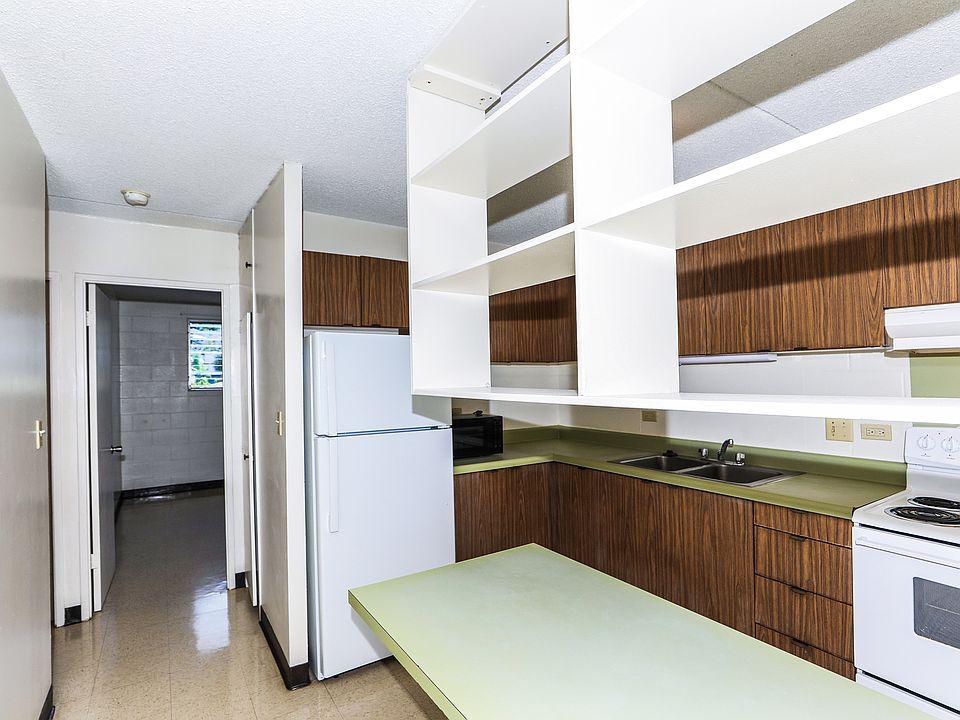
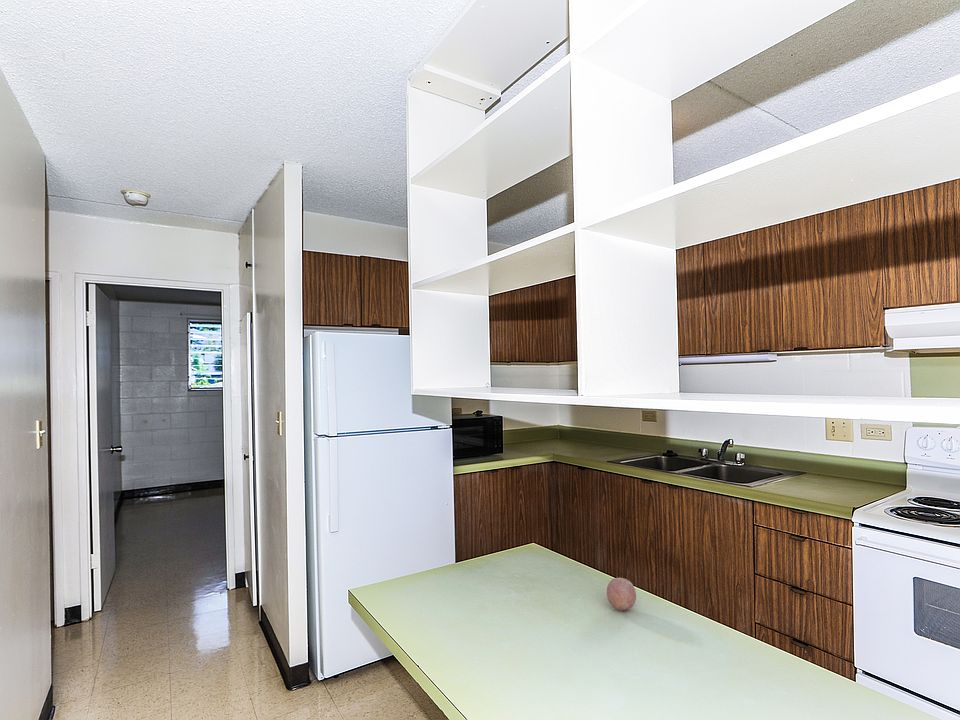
+ fruit [606,577,637,611]
